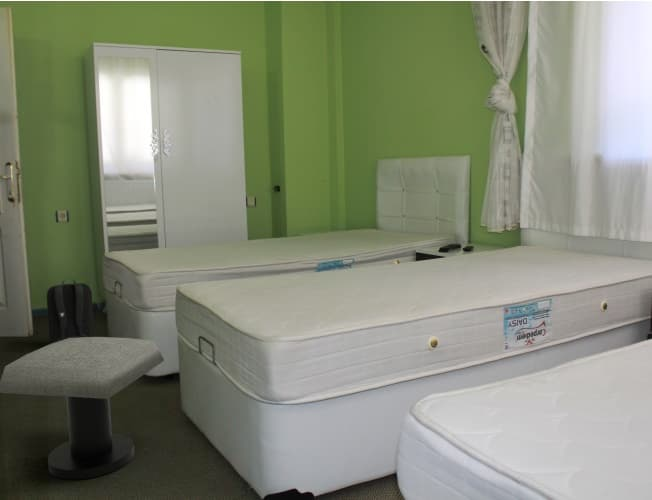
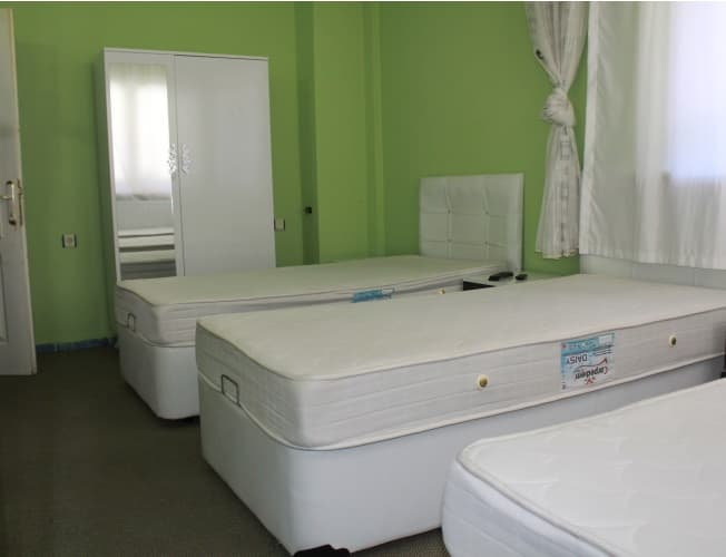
- backpack [46,278,96,345]
- stool [0,336,165,480]
